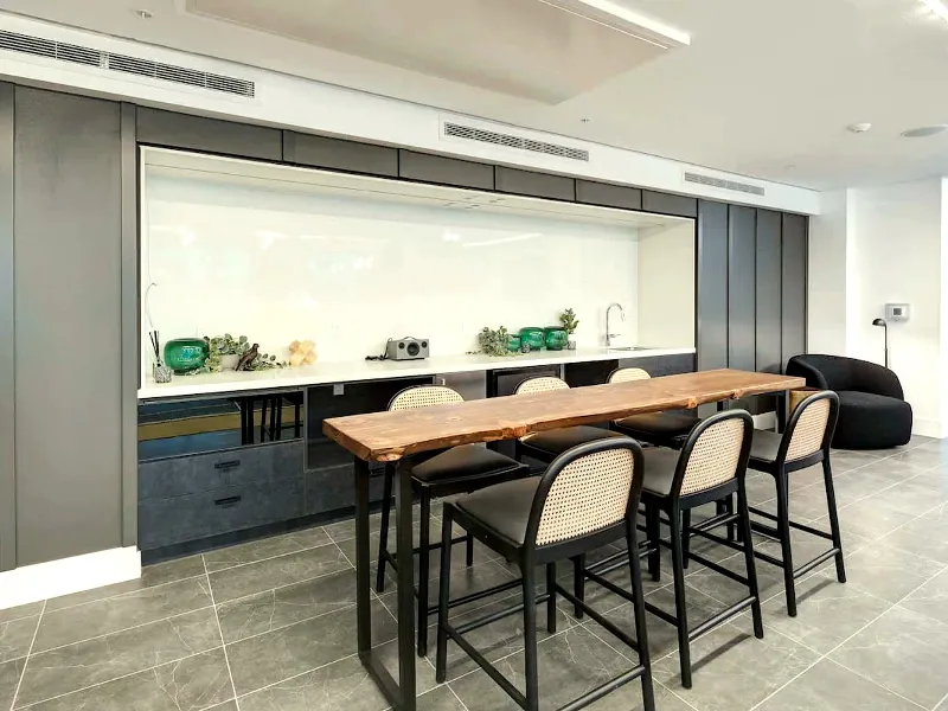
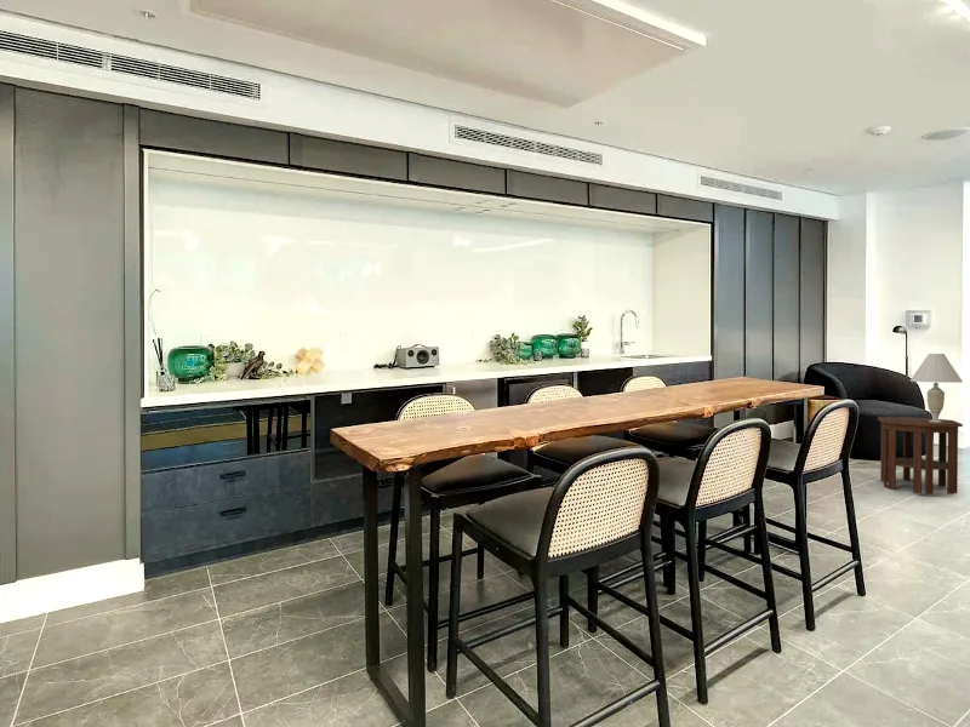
+ side table [877,416,964,496]
+ table lamp [909,353,964,423]
